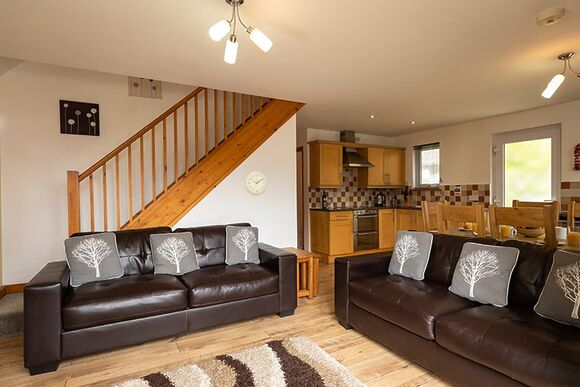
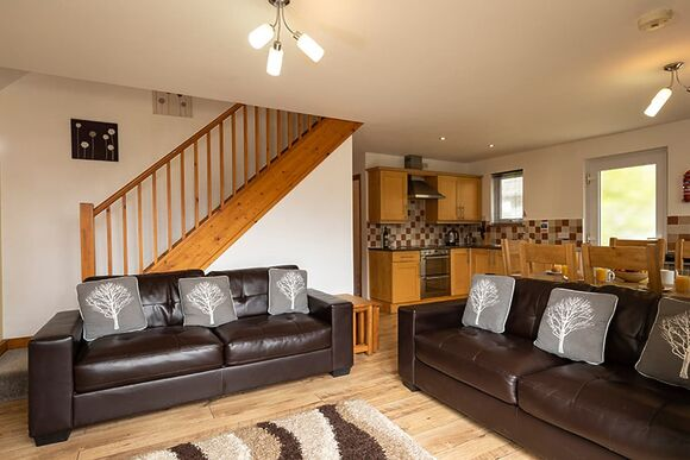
- wall clock [244,171,268,196]
